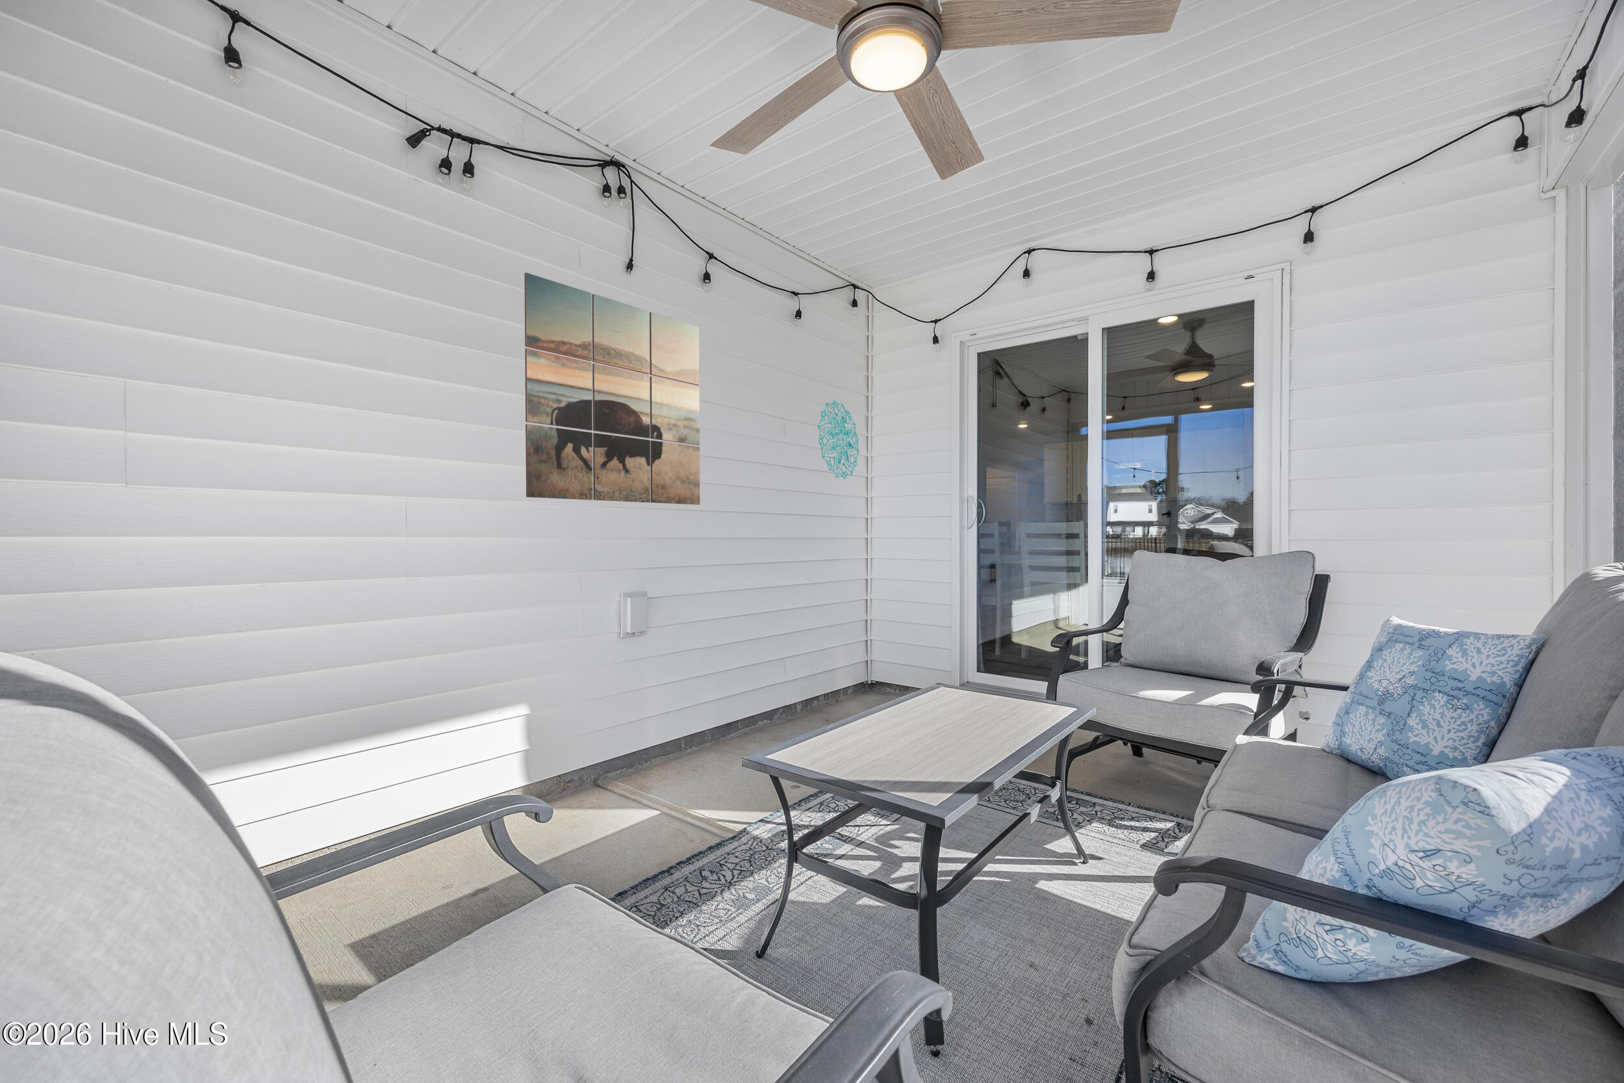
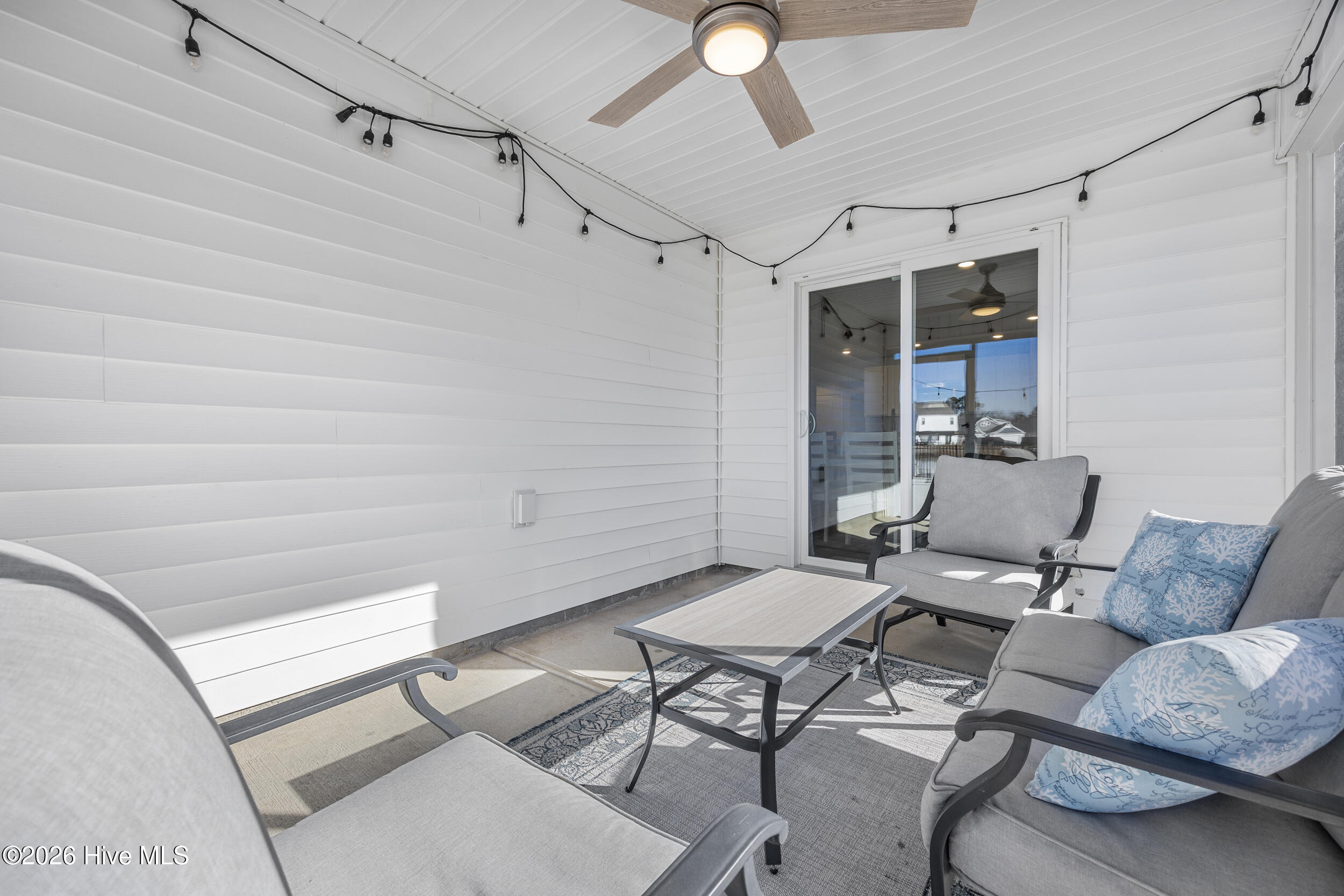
- wall decoration [817,400,860,480]
- wall art [523,272,701,505]
